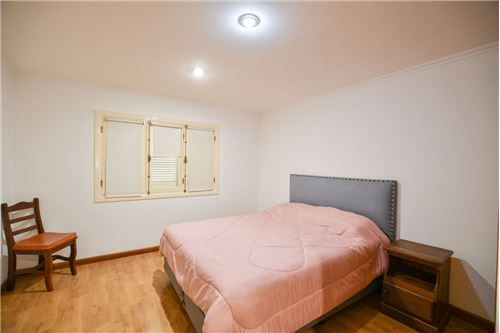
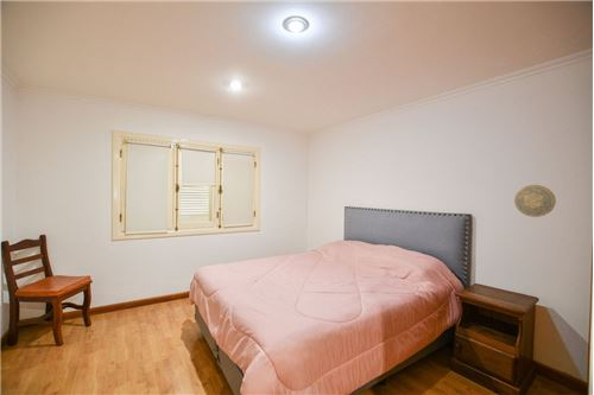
+ decorative plate [513,184,557,218]
